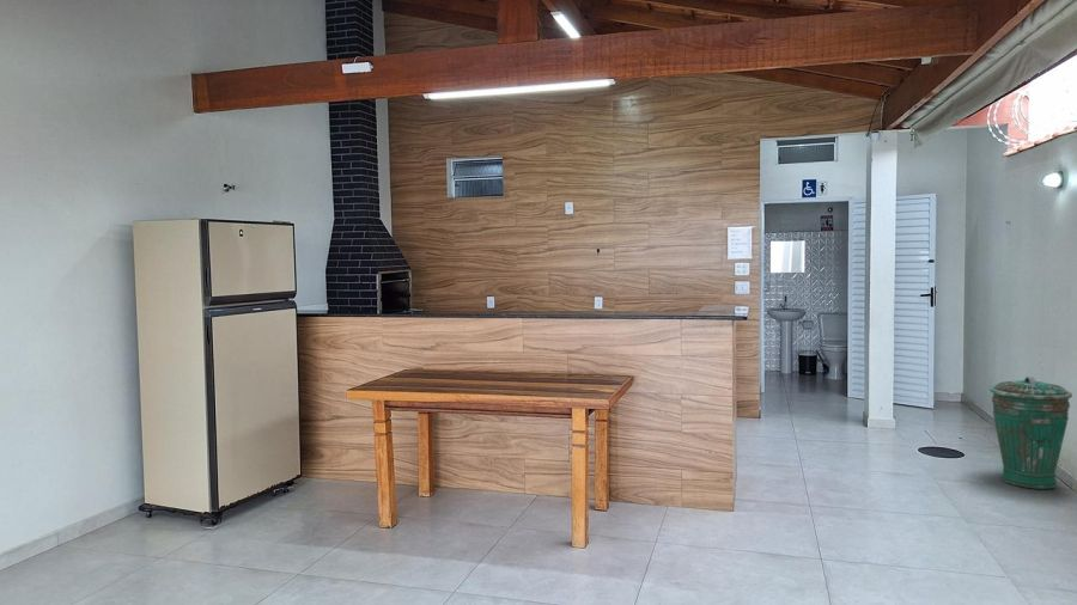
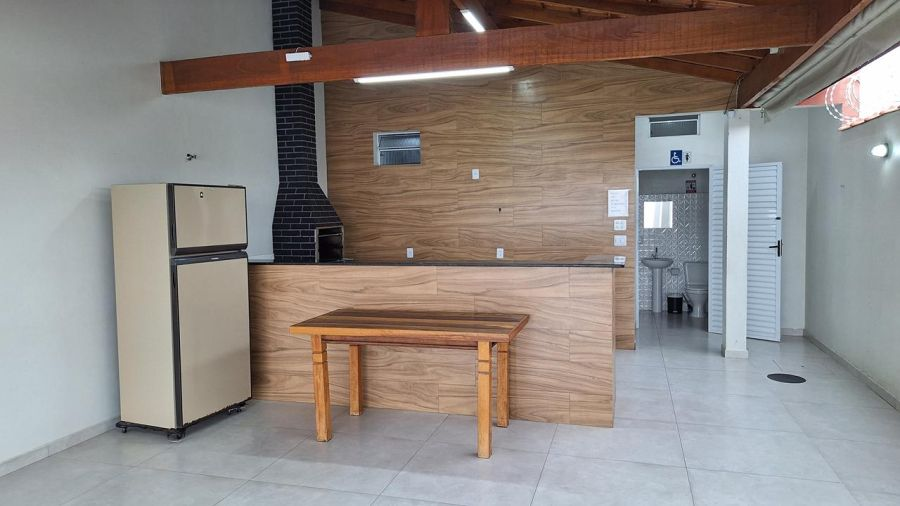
- trash can [988,375,1073,490]
